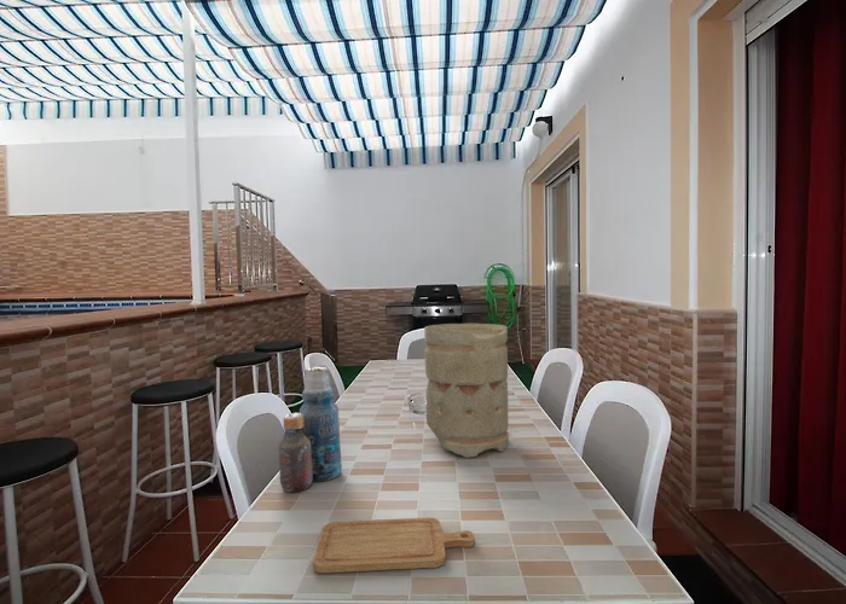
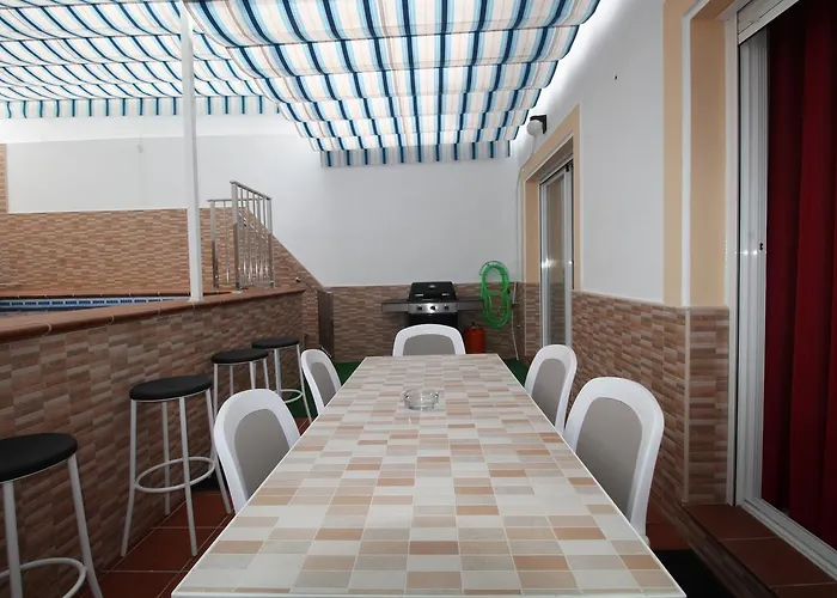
- bottle [277,365,343,494]
- chopping board [312,516,476,574]
- vase [423,323,510,459]
